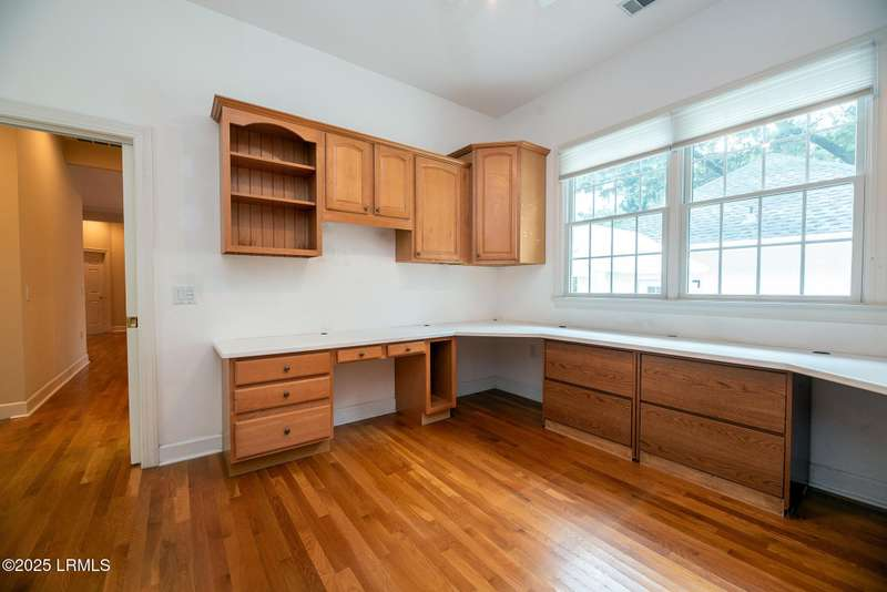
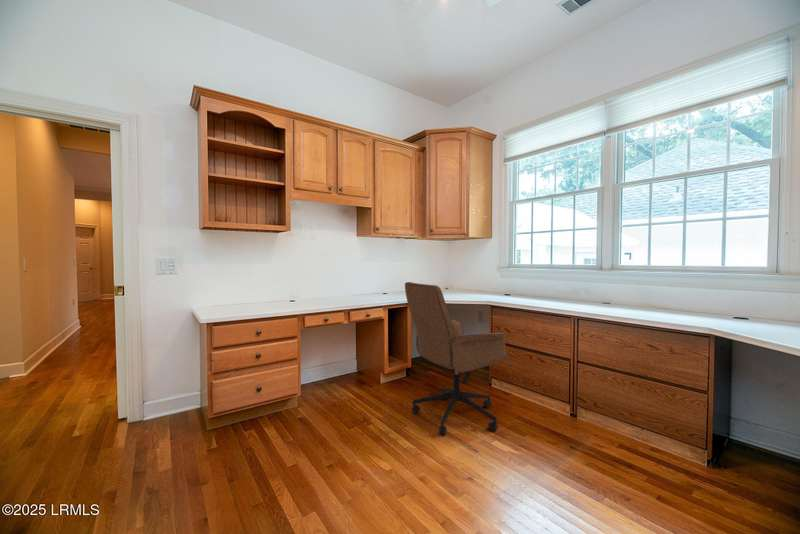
+ office chair [404,281,510,436]
